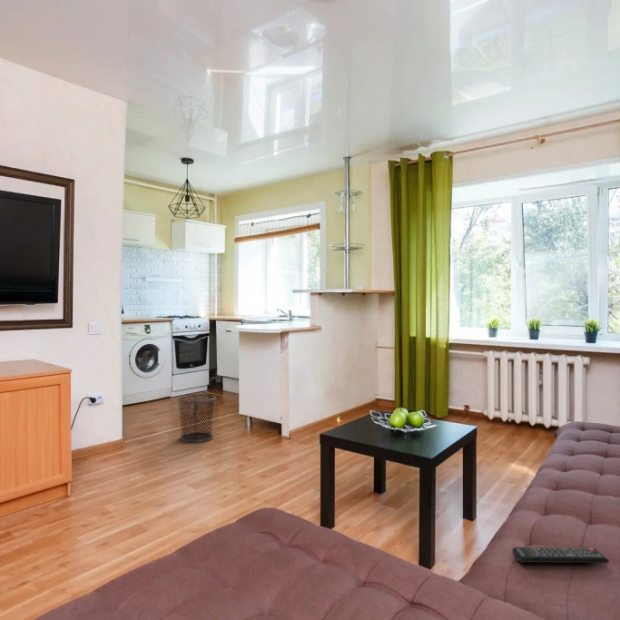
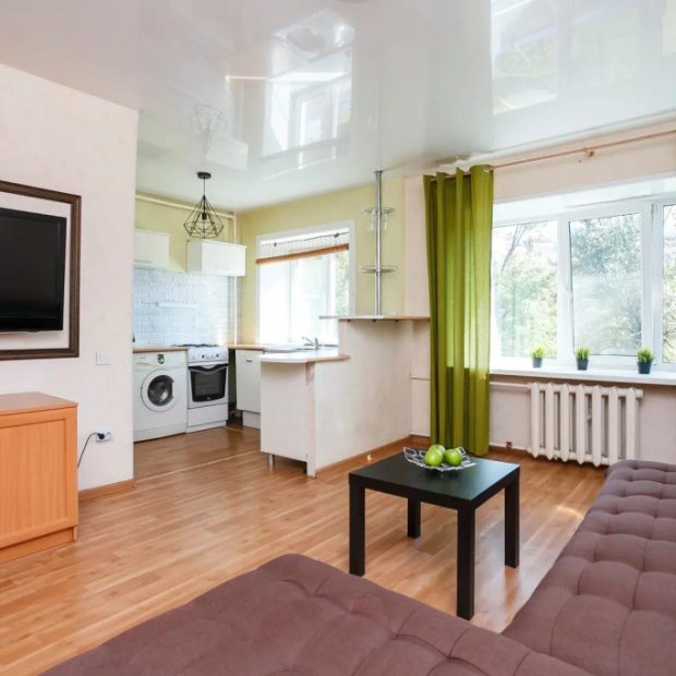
- waste bin [176,393,217,443]
- remote control [511,546,610,564]
